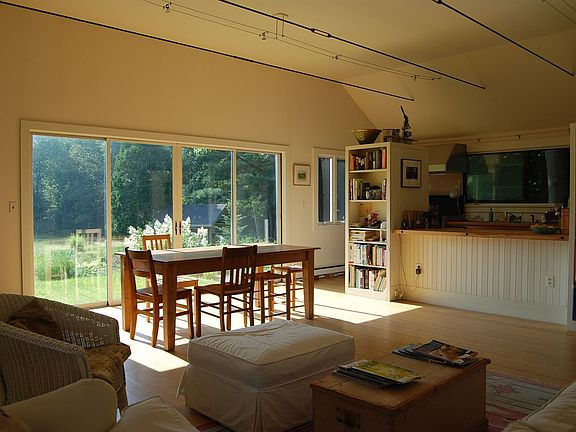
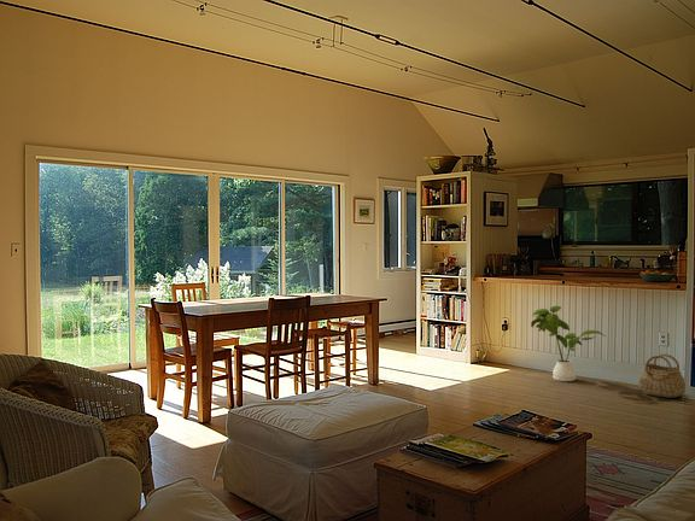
+ house plant [530,305,608,382]
+ basket [638,352,687,399]
